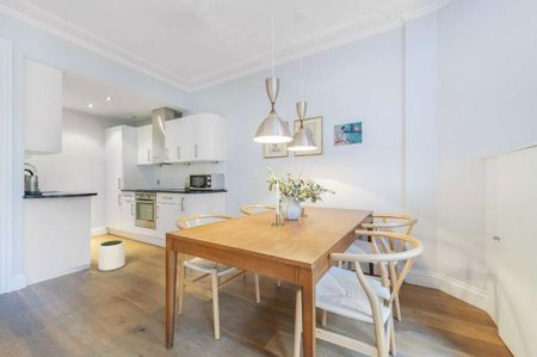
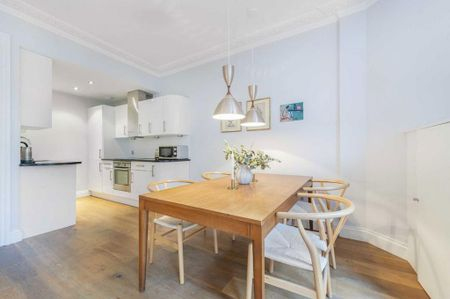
- plant pot [98,239,125,272]
